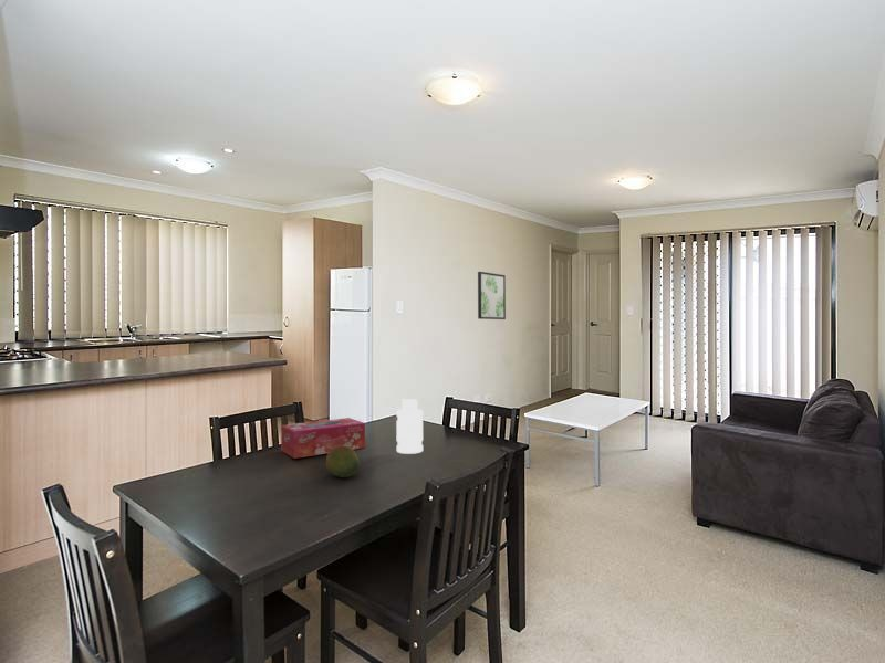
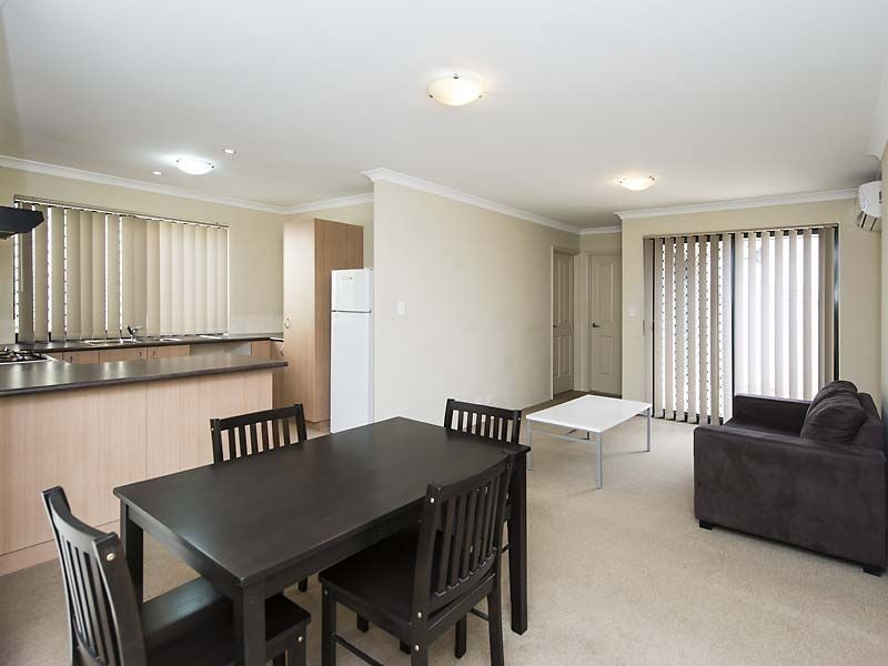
- bottle [395,398,424,455]
- wall art [477,271,507,320]
- fruit [325,445,361,478]
- tissue box [280,417,366,460]
